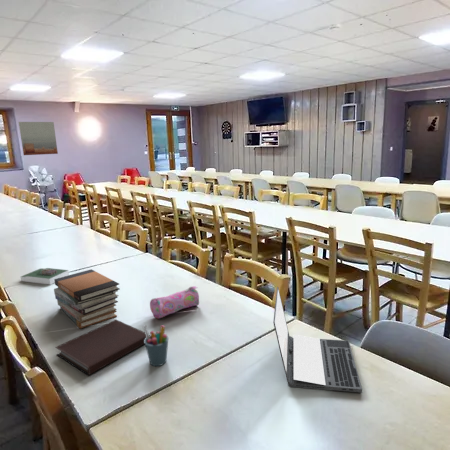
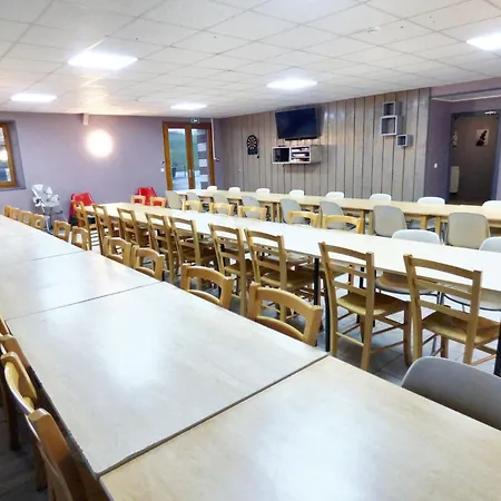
- book stack [53,268,121,330]
- notebook [54,319,150,376]
- laptop [272,286,363,393]
- book [20,267,70,286]
- pen holder [142,324,169,367]
- pencil case [149,285,200,319]
- wall art [18,121,59,156]
